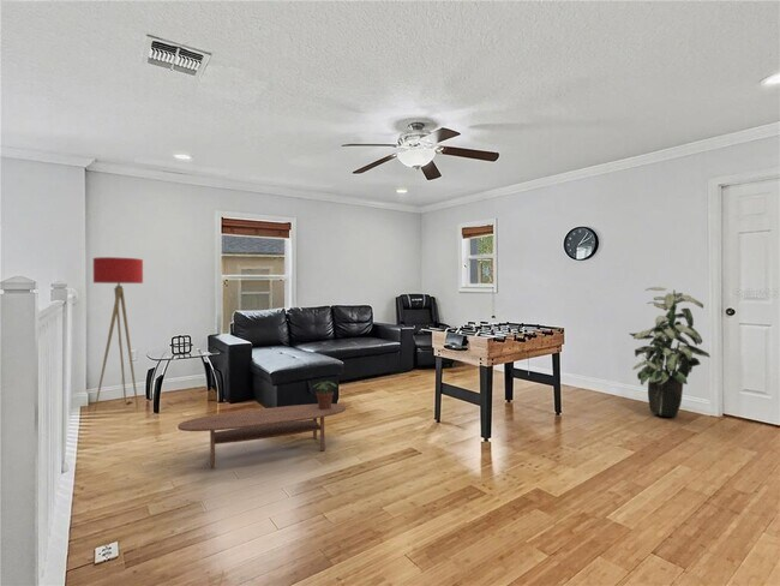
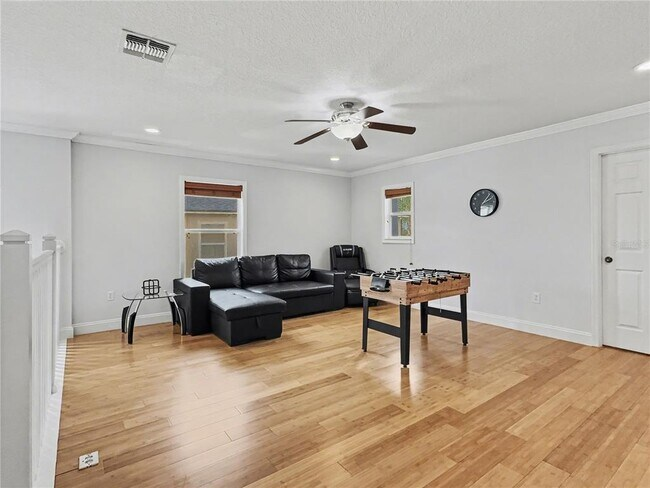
- indoor plant [628,286,712,418]
- coffee table [176,402,347,470]
- potted plant [312,379,337,409]
- floor lamp [92,256,144,413]
